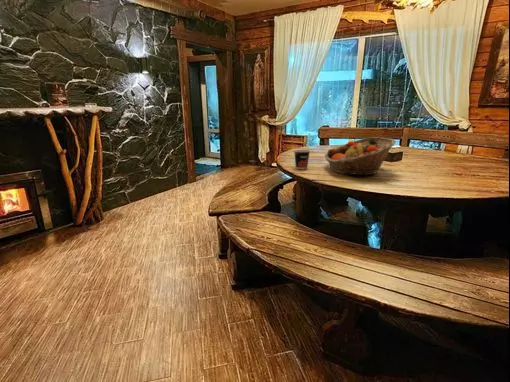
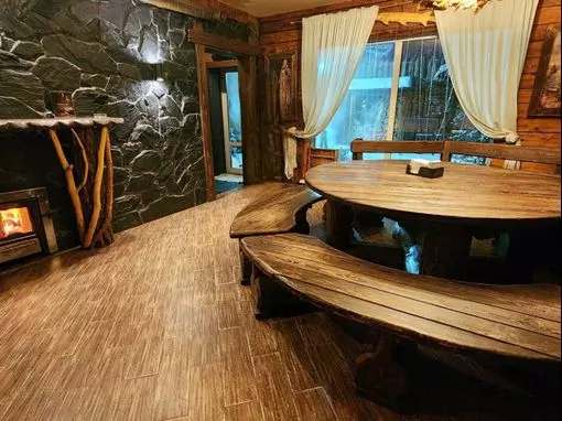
- cup [293,149,311,170]
- fruit basket [323,136,397,177]
